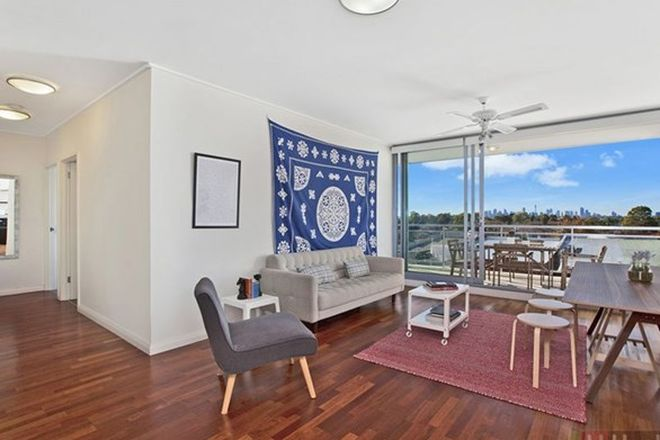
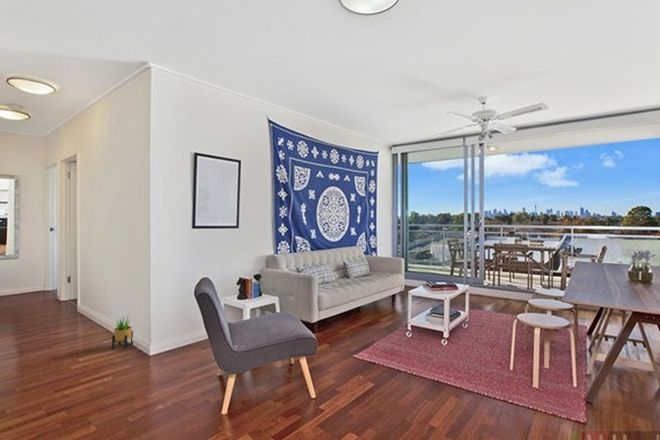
+ potted plant [111,313,134,350]
